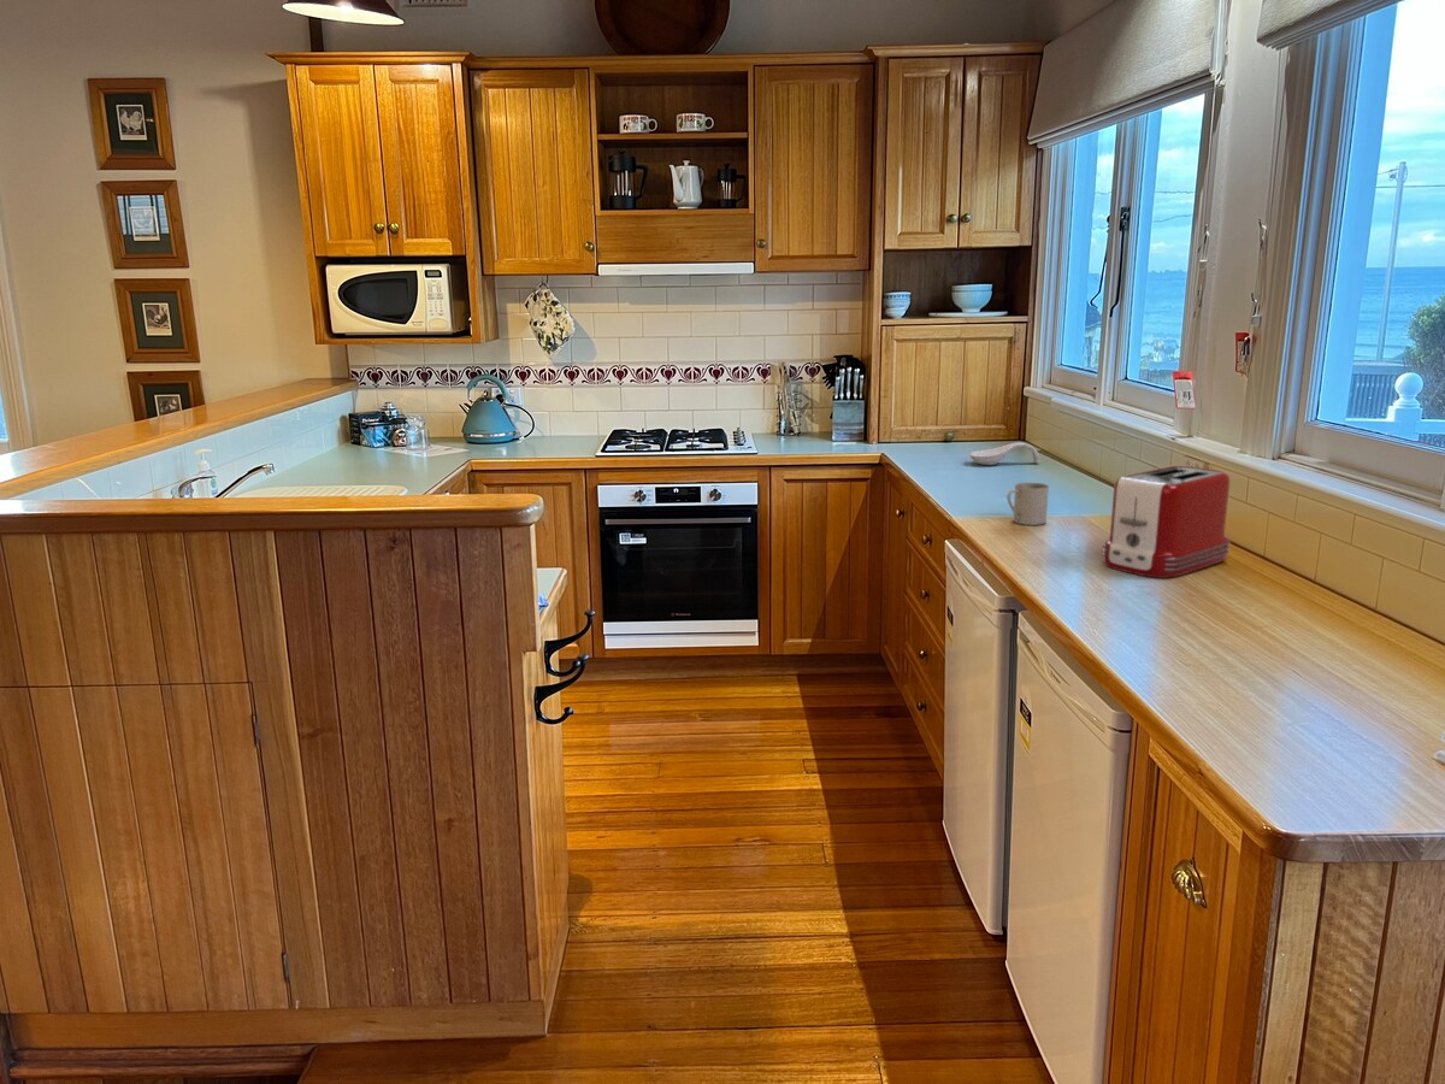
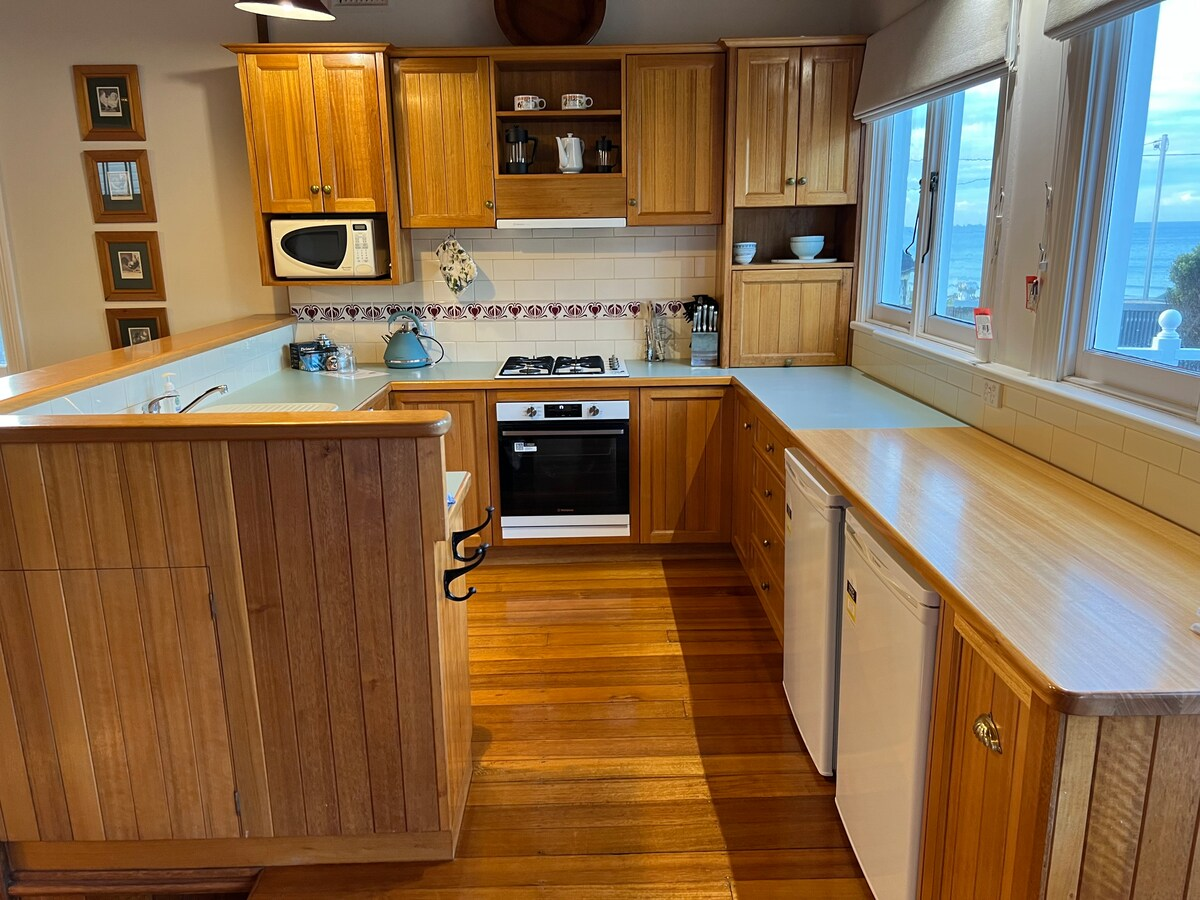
- mug [1005,482,1050,526]
- toaster [1101,465,1232,578]
- spoon rest [968,441,1040,466]
